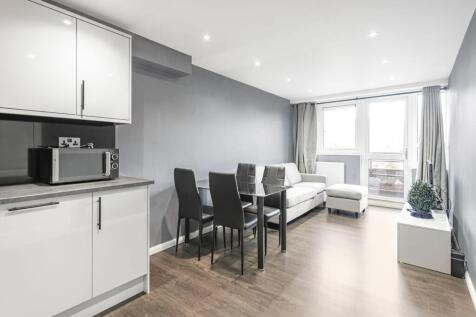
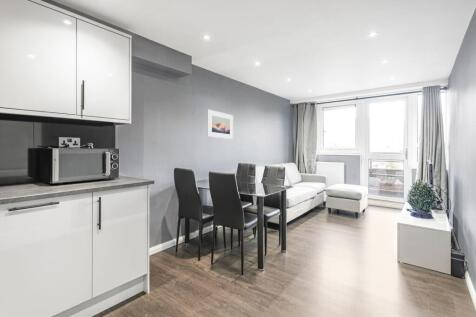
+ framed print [206,109,234,140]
